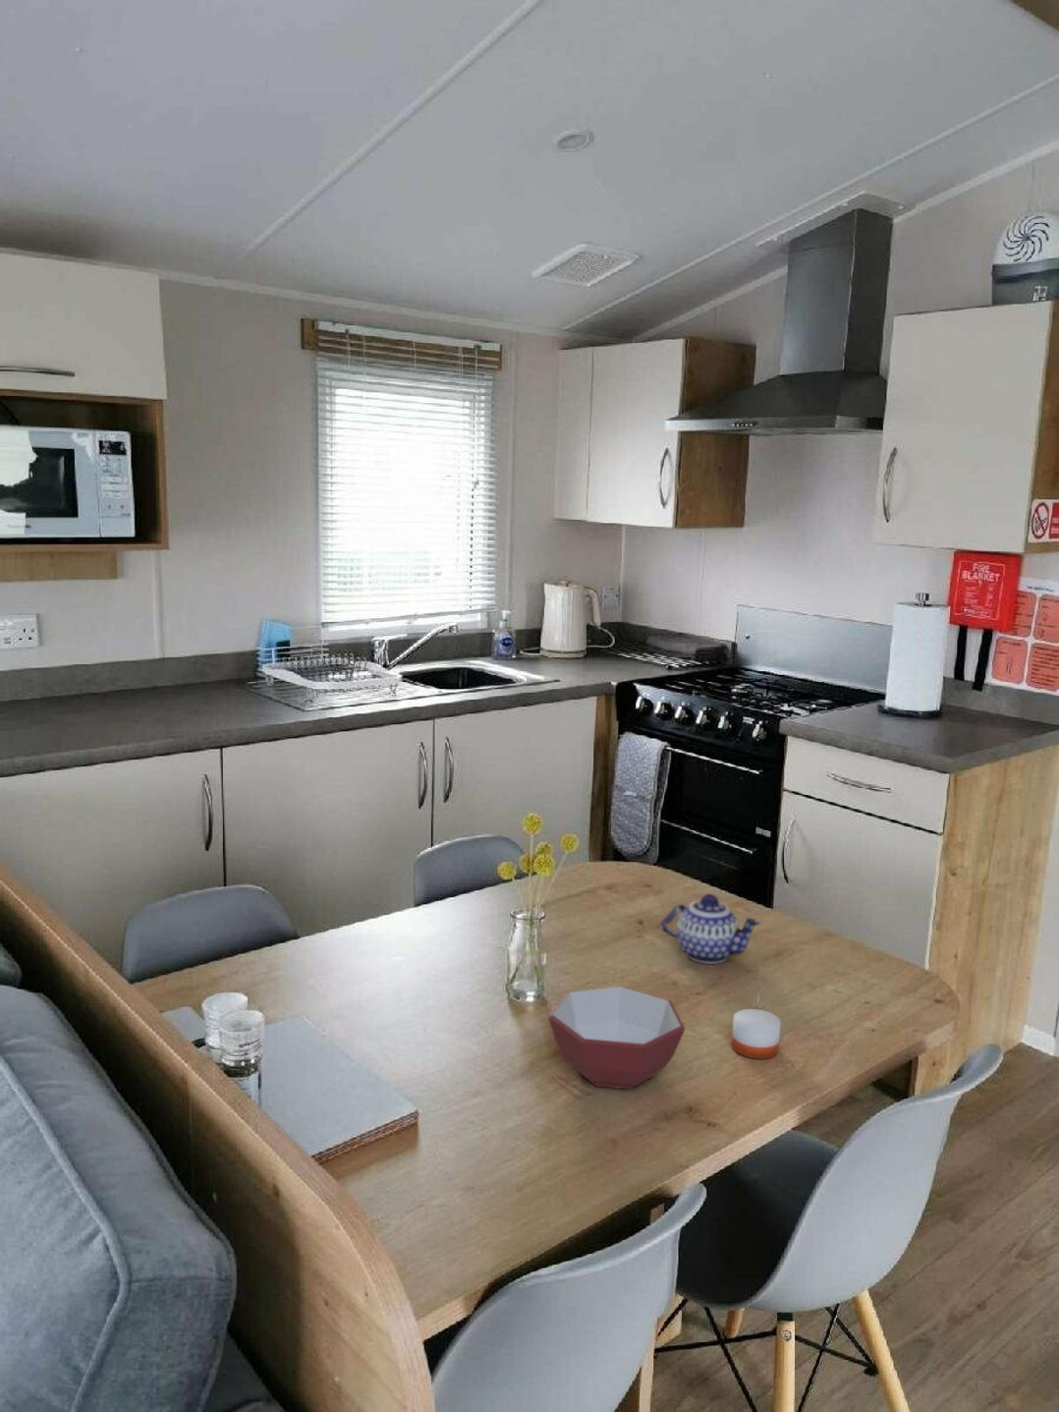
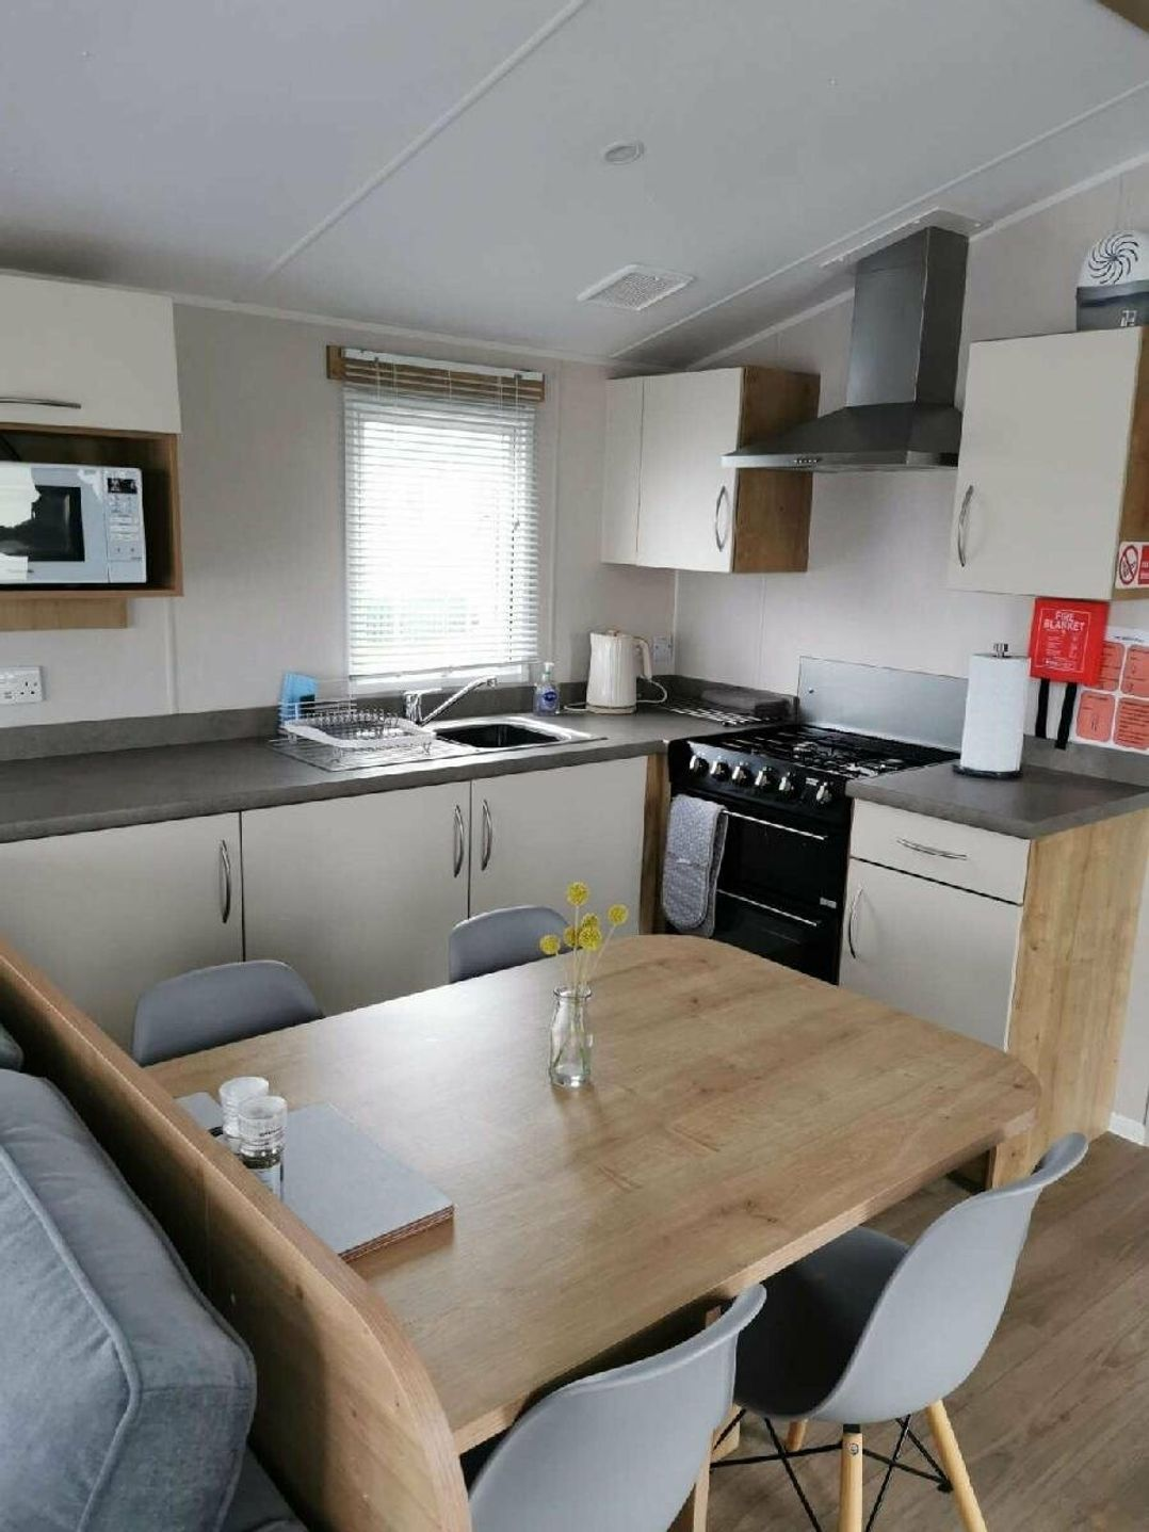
- candle [731,989,782,1060]
- teapot [660,893,762,965]
- bowl [547,986,685,1090]
